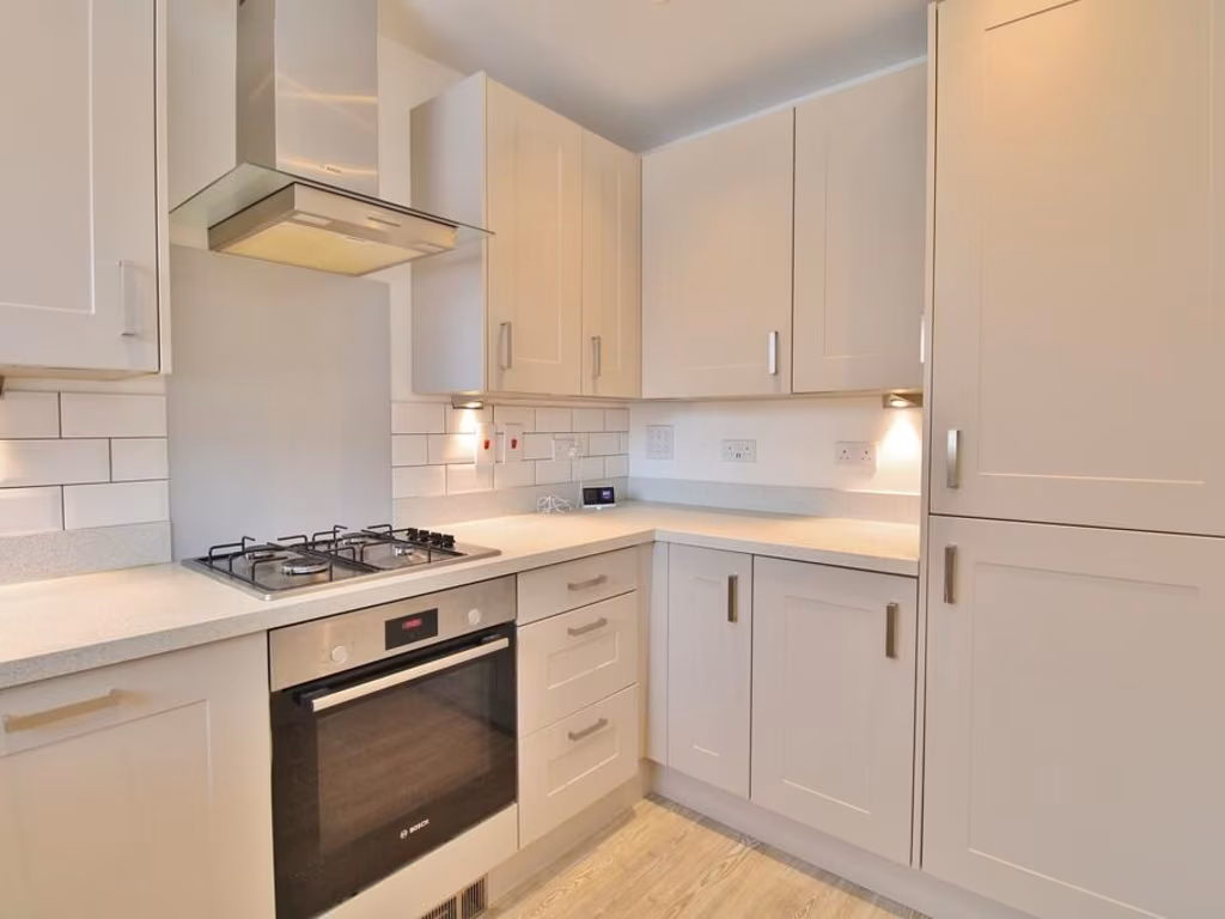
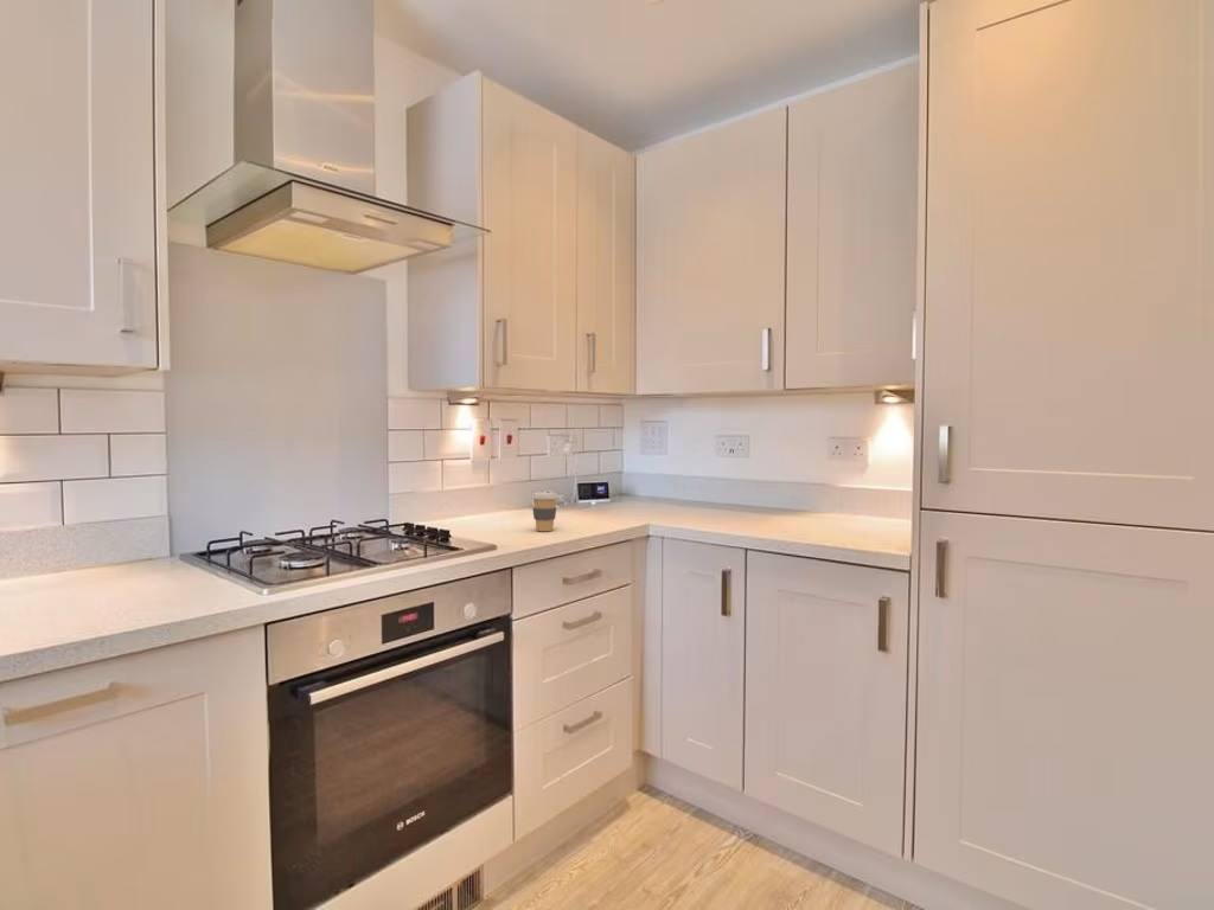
+ coffee cup [530,492,560,532]
